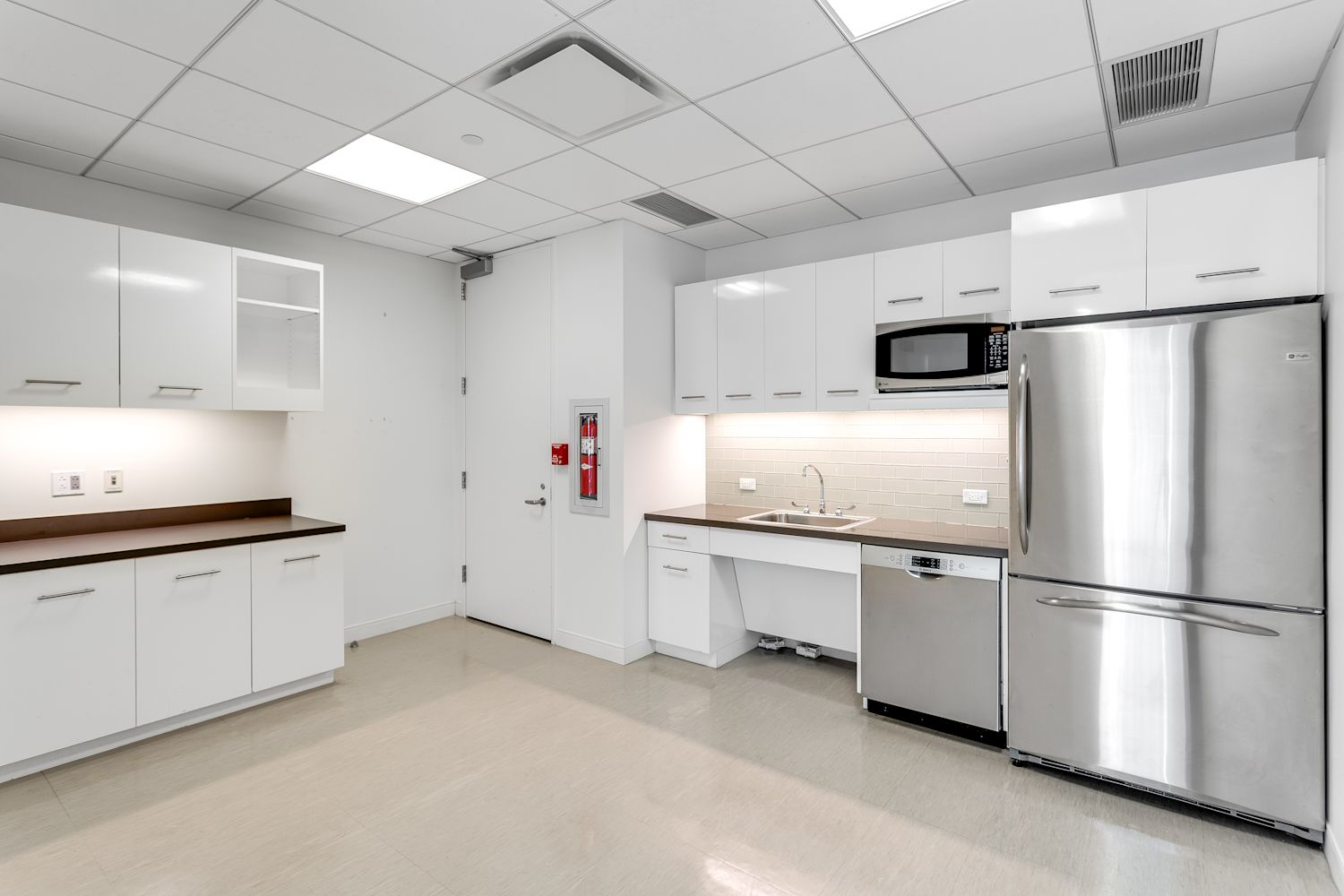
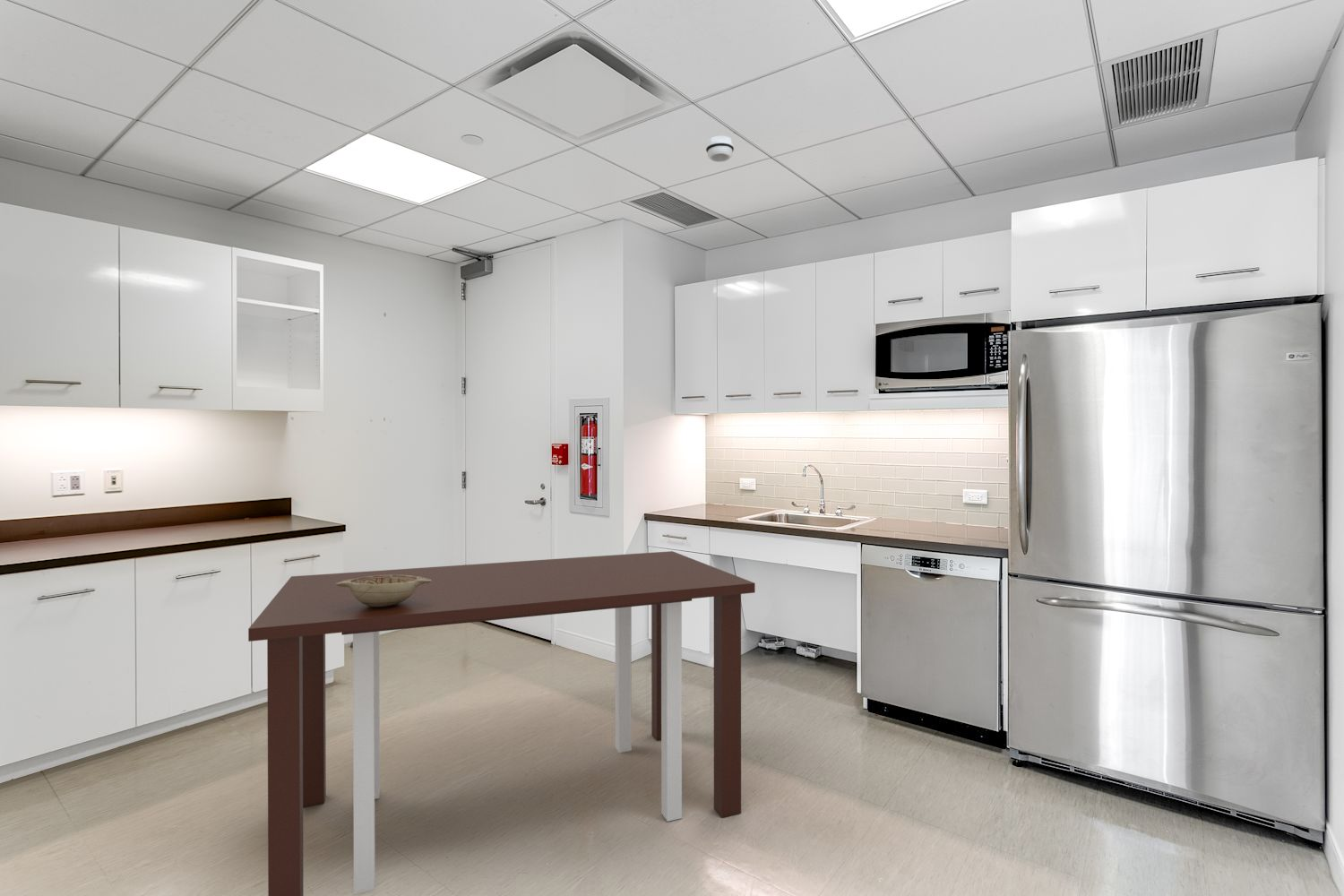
+ dining table [247,550,756,896]
+ decorative bowl [335,575,431,607]
+ smoke detector [705,135,735,163]
